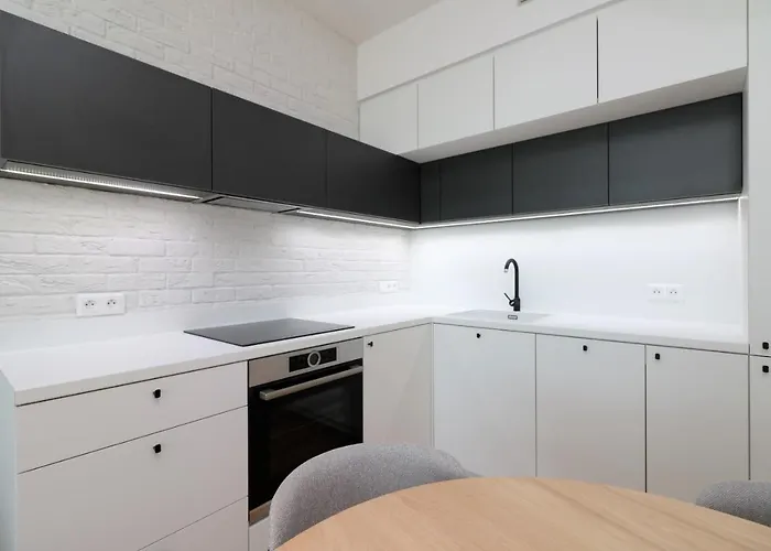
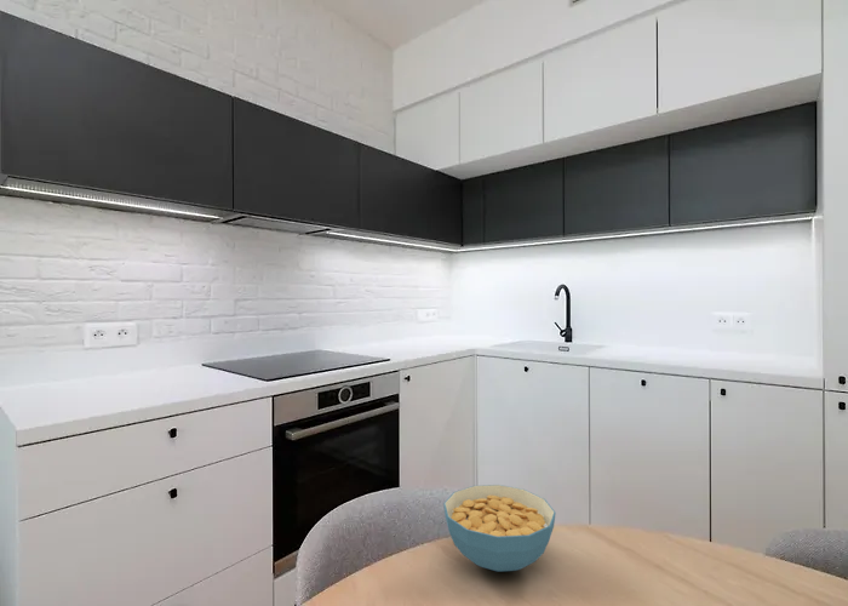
+ cereal bowl [442,484,557,572]
